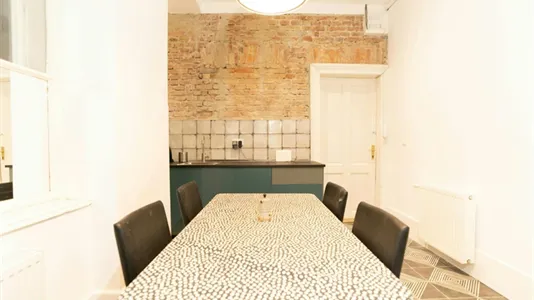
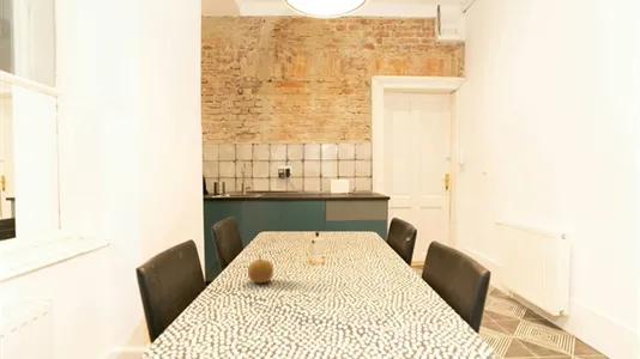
+ fruit [247,254,274,285]
